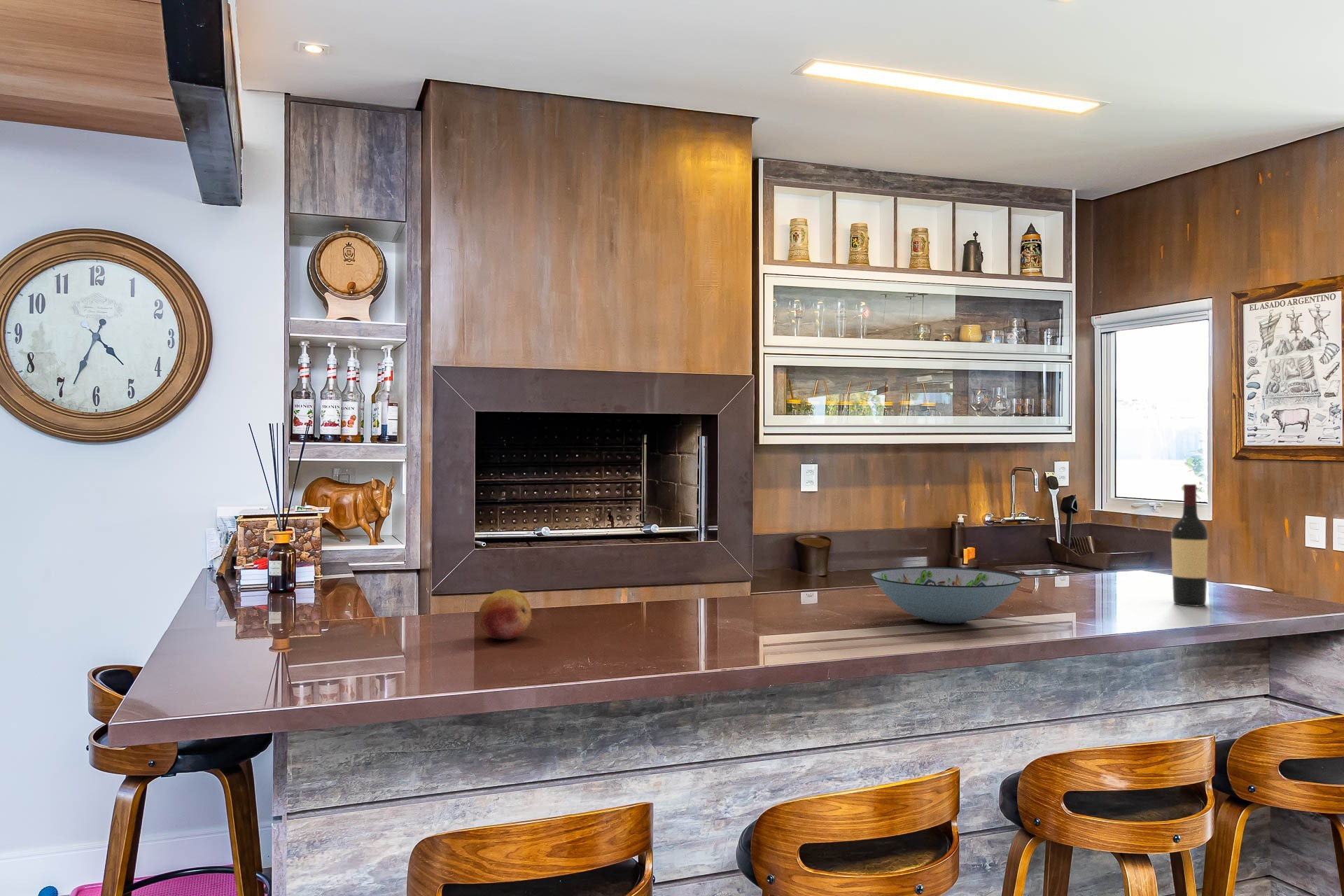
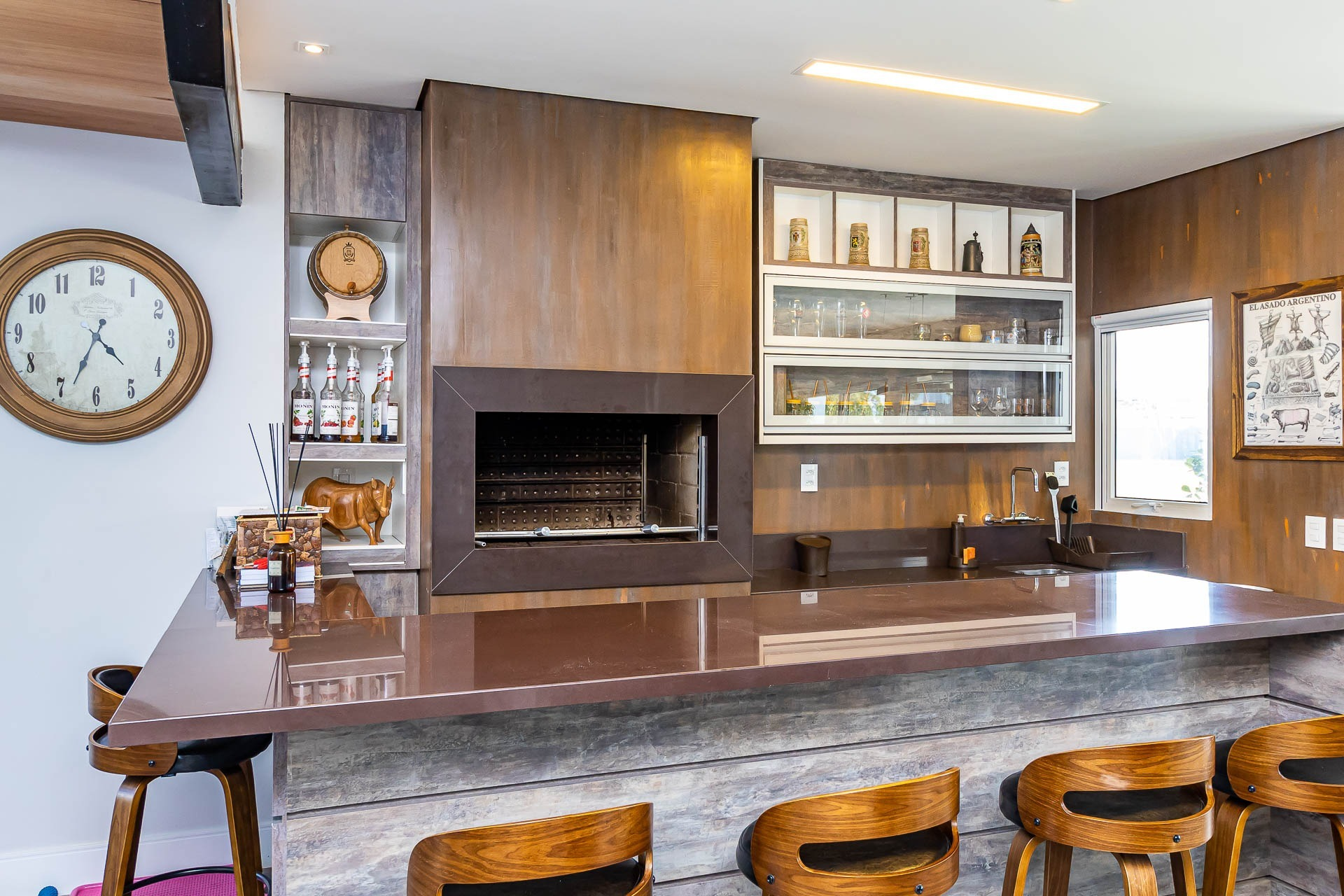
- fruit [477,589,532,640]
- decorative bowl [870,566,1022,624]
- wine bottle [1170,483,1209,607]
